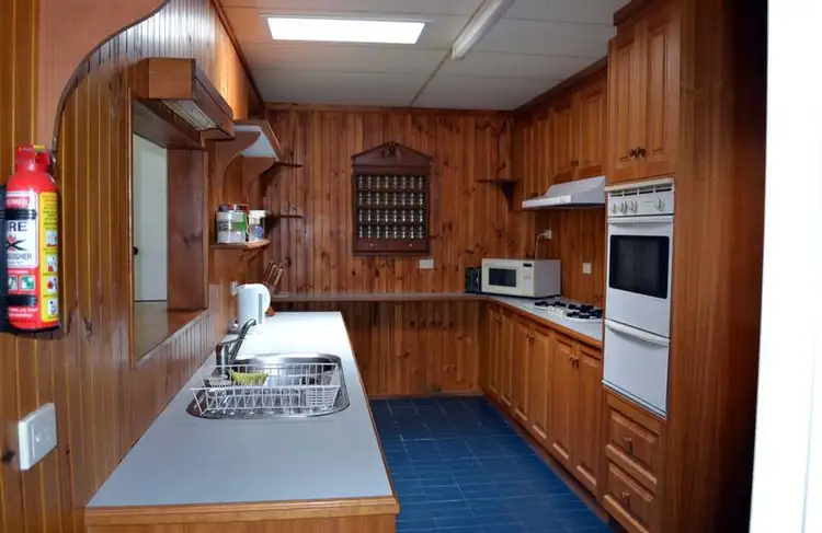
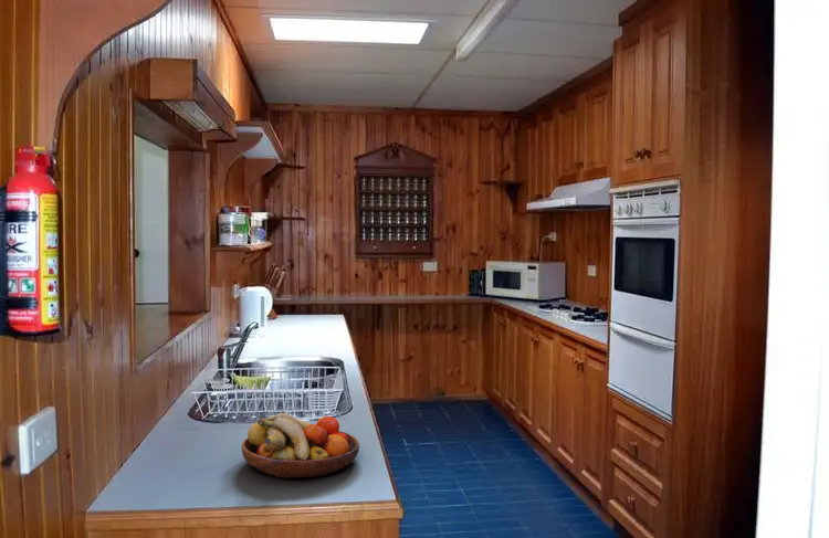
+ fruit bowl [241,412,360,478]
